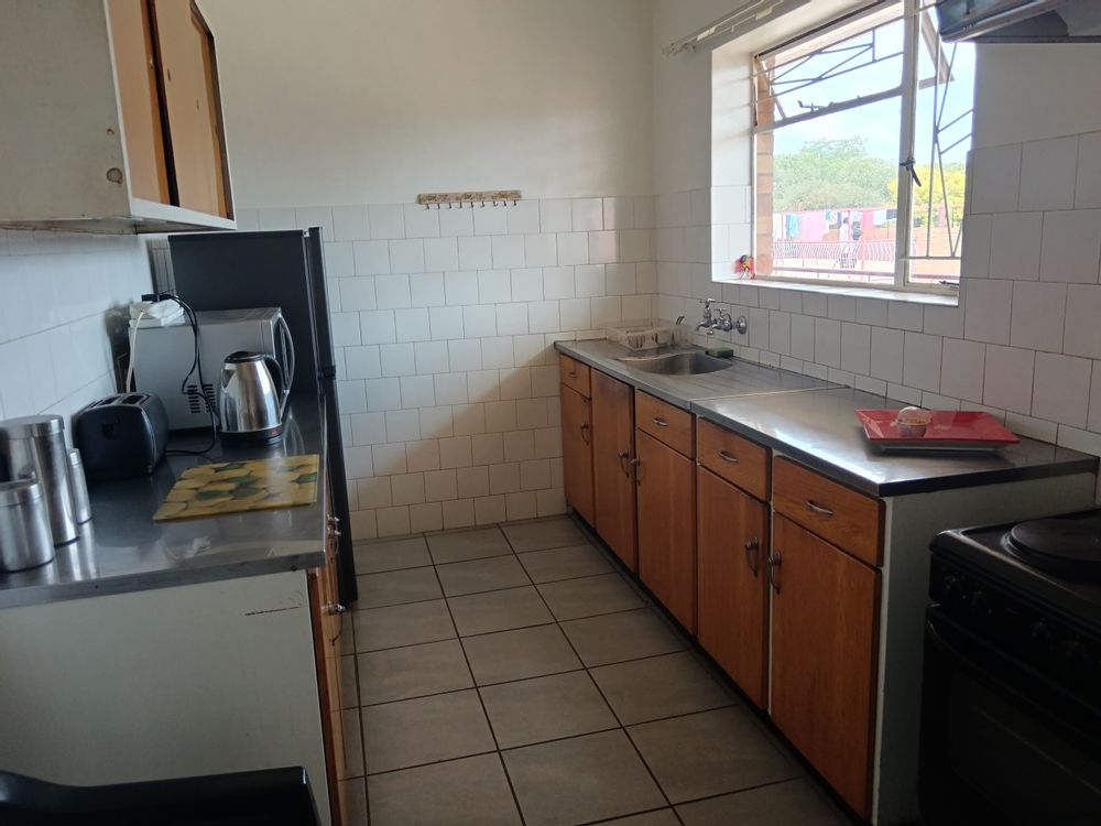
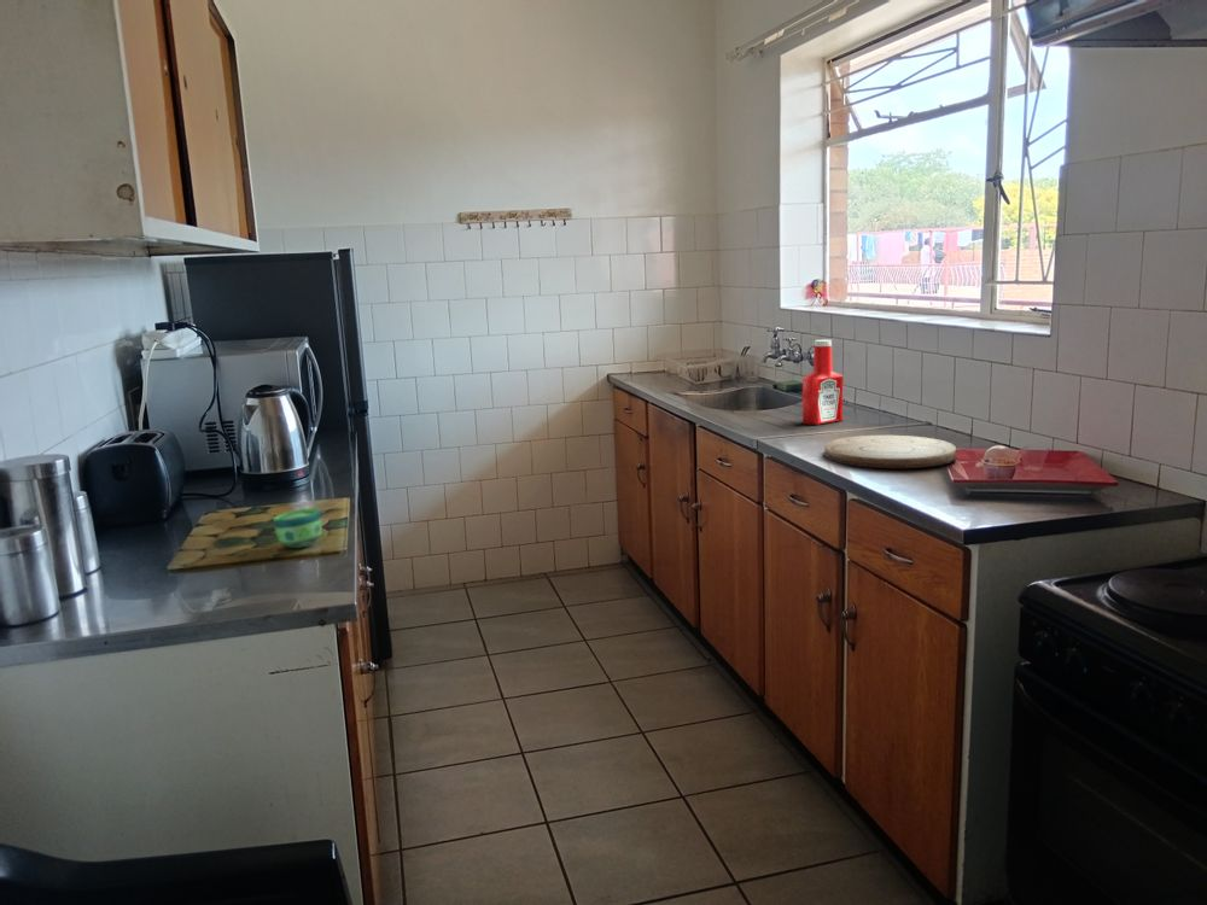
+ cup [272,507,323,549]
+ cutting board [823,434,957,469]
+ soap bottle [801,339,844,426]
